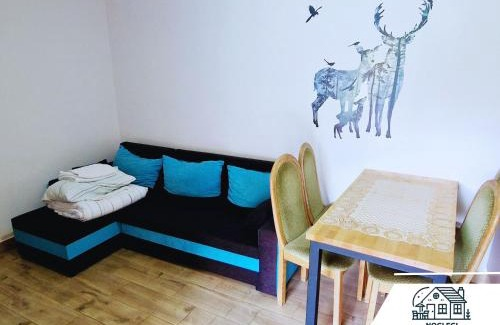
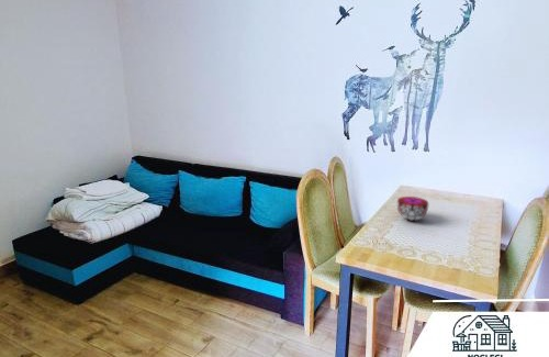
+ decorative bowl [395,196,429,221]
